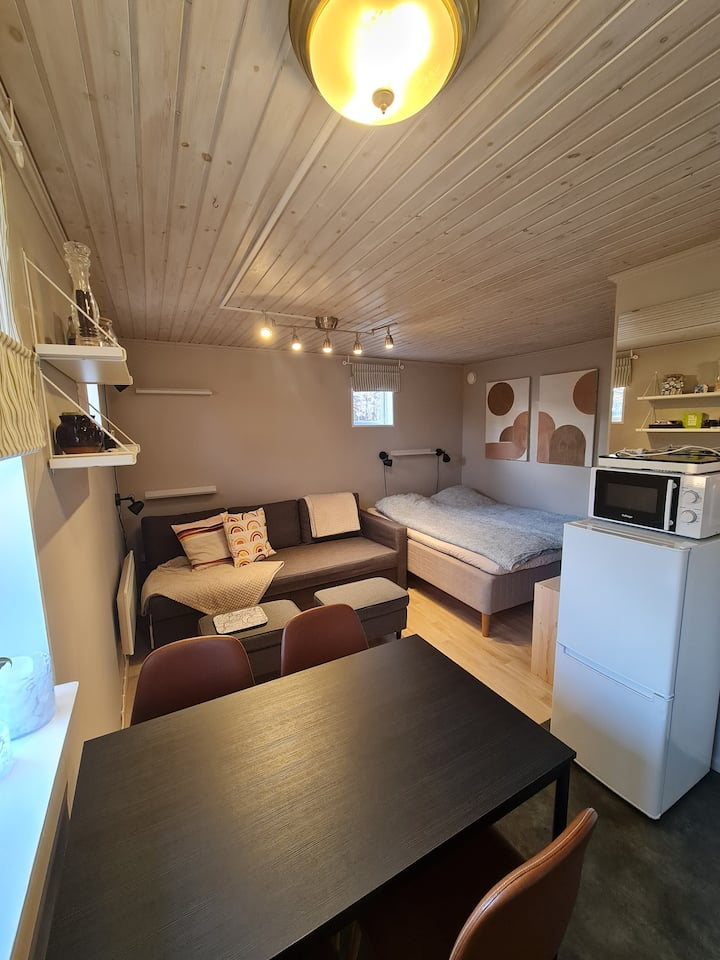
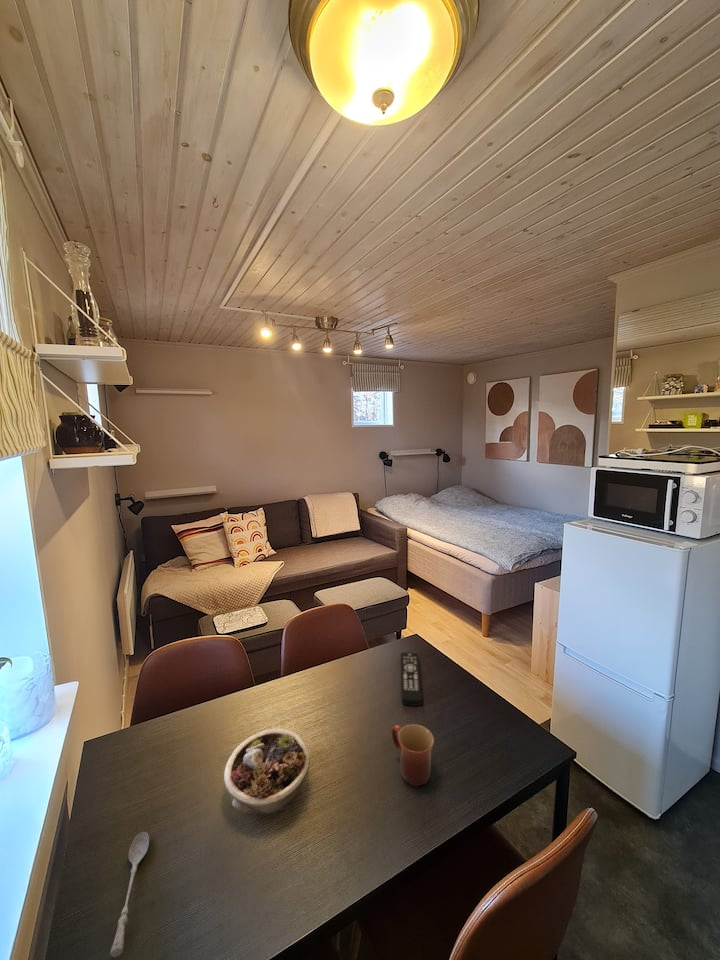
+ remote control [400,652,423,707]
+ soupspoon [109,831,150,958]
+ succulent planter [223,727,311,816]
+ mug [390,723,435,787]
